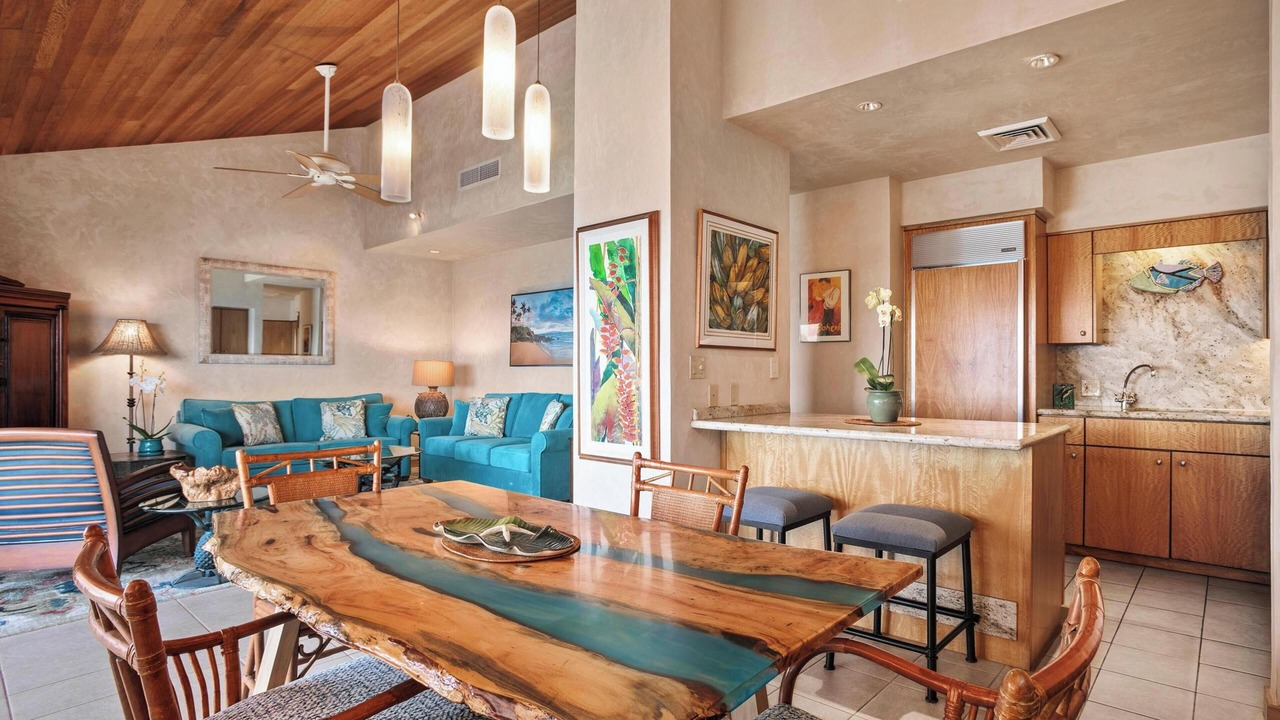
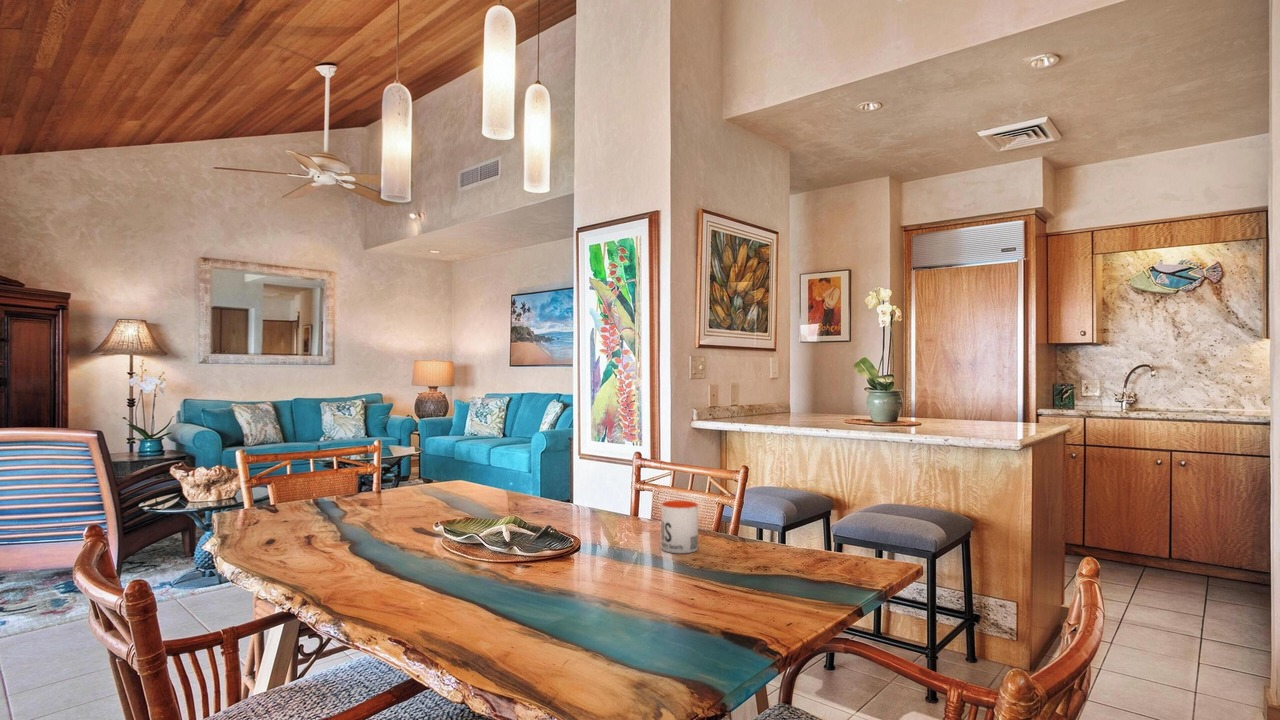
+ mug [660,499,699,554]
